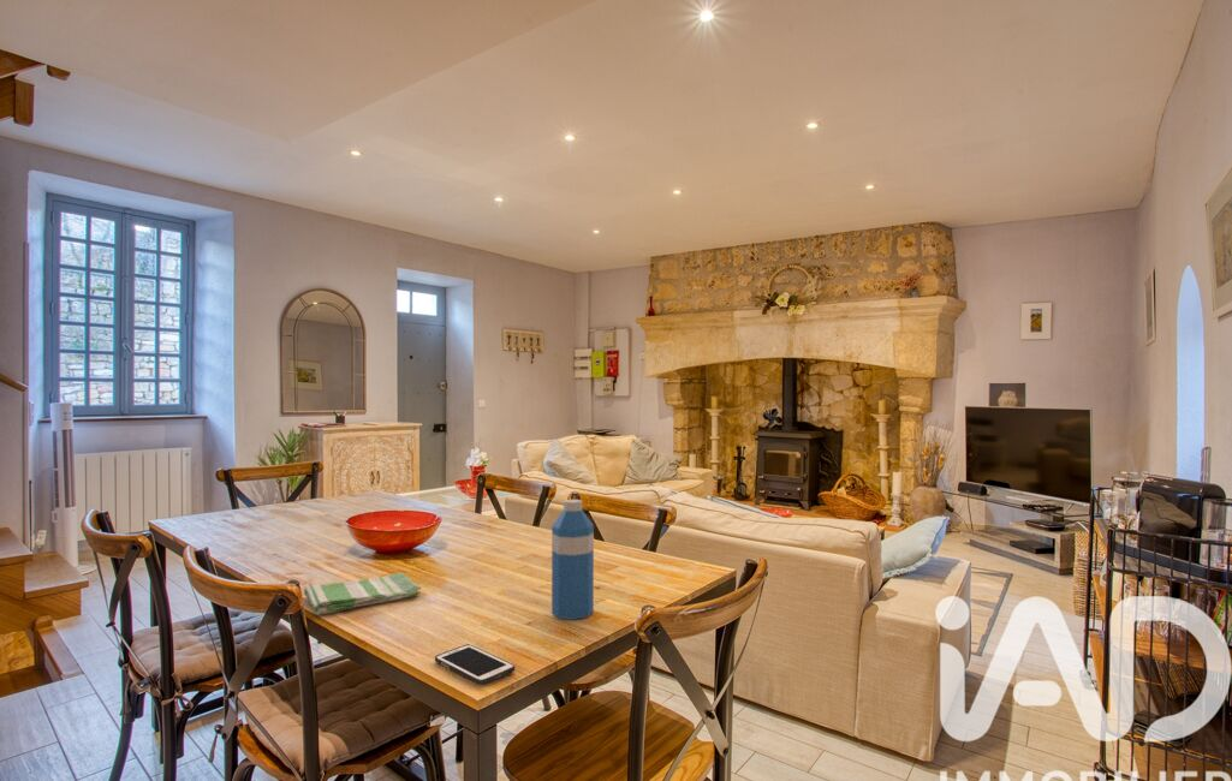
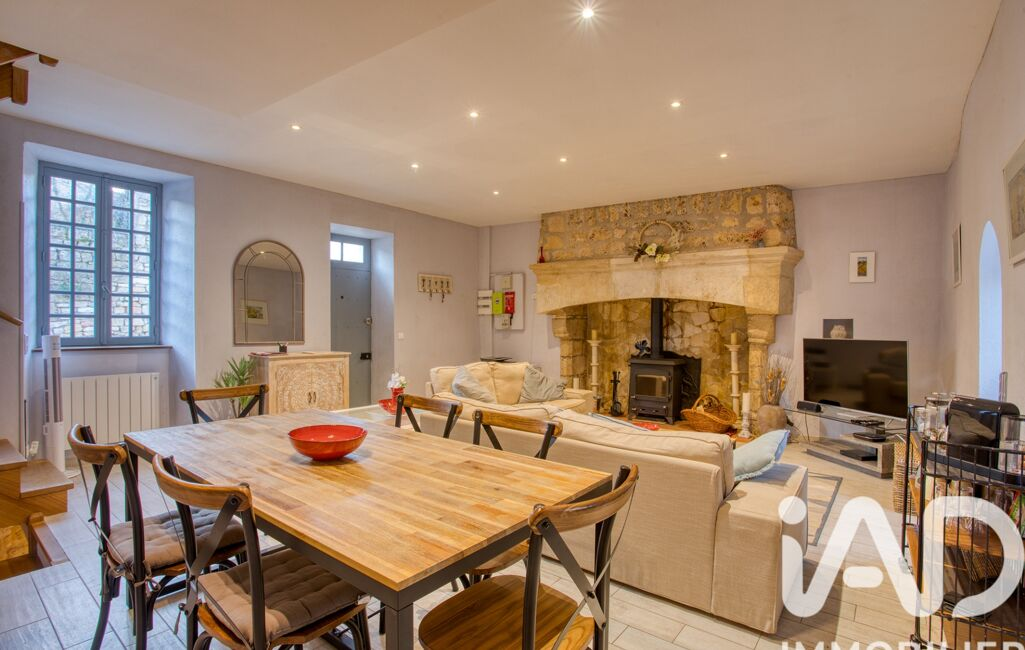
- dish towel [303,572,422,616]
- cell phone [434,643,516,686]
- water bottle [550,499,595,621]
